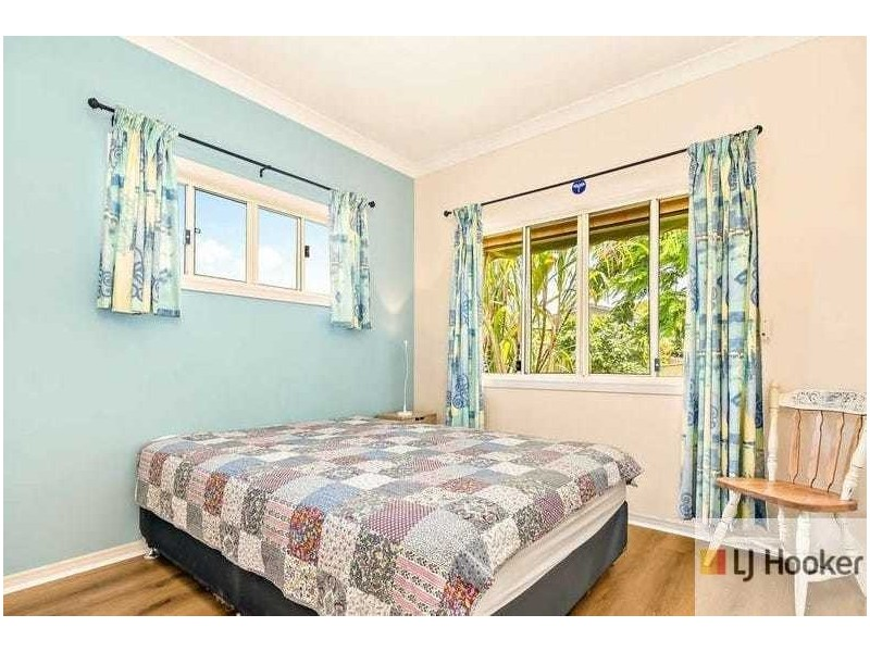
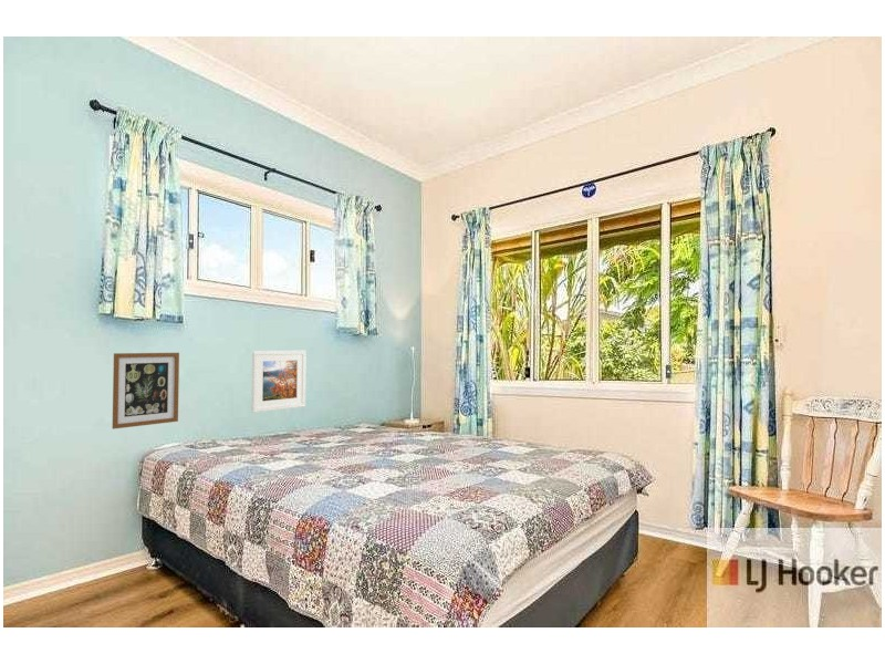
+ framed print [250,350,308,414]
+ wall art [112,352,180,430]
